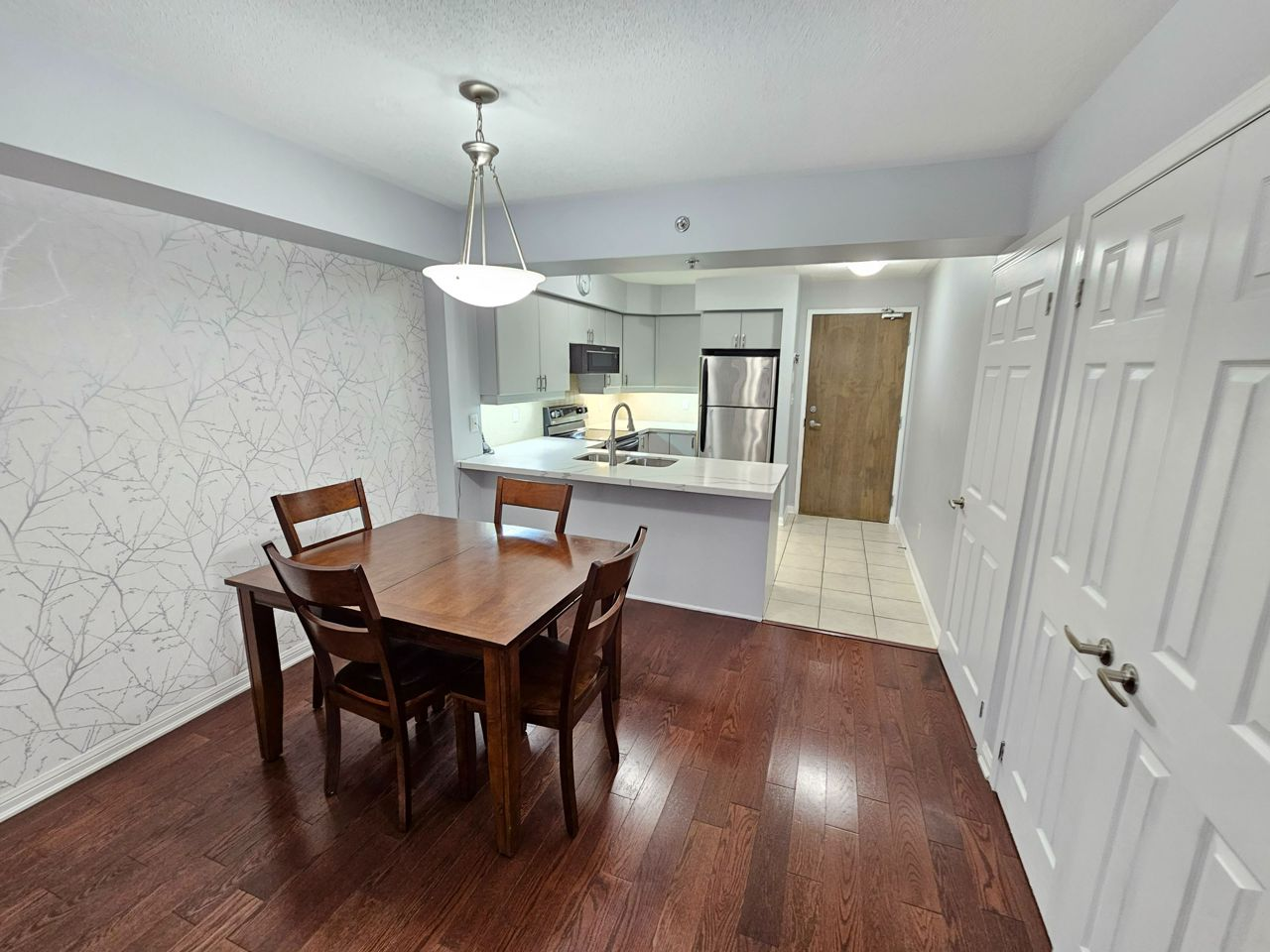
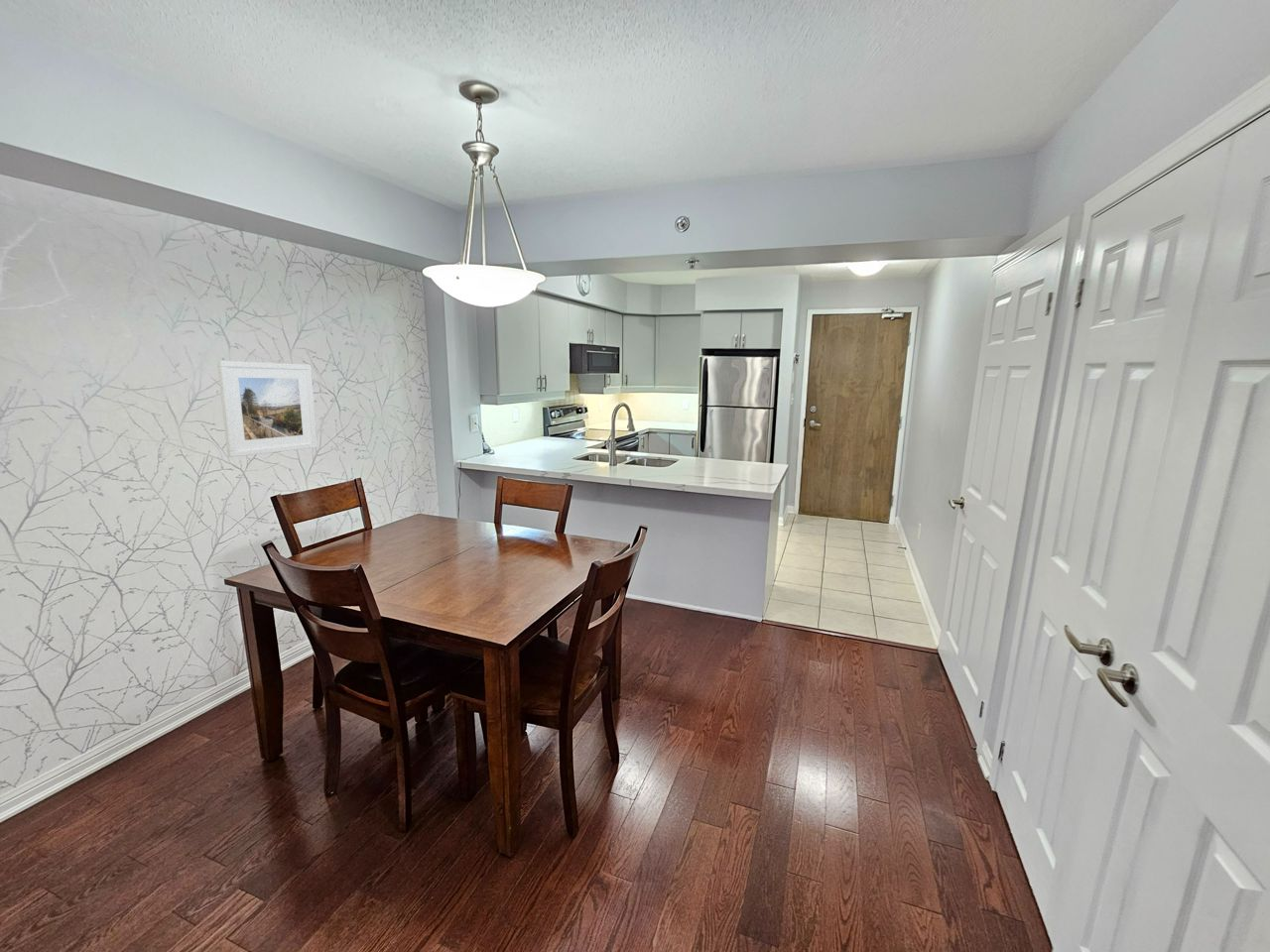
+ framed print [216,360,318,458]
